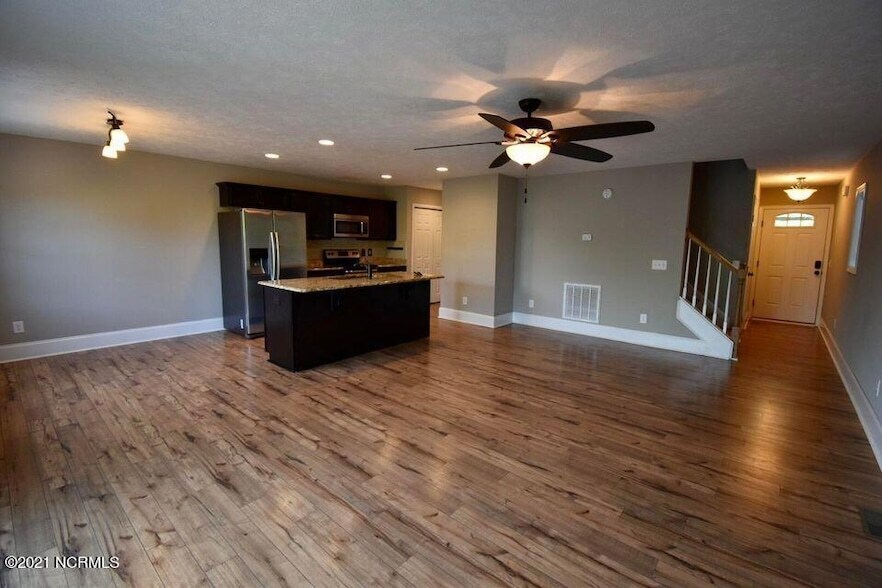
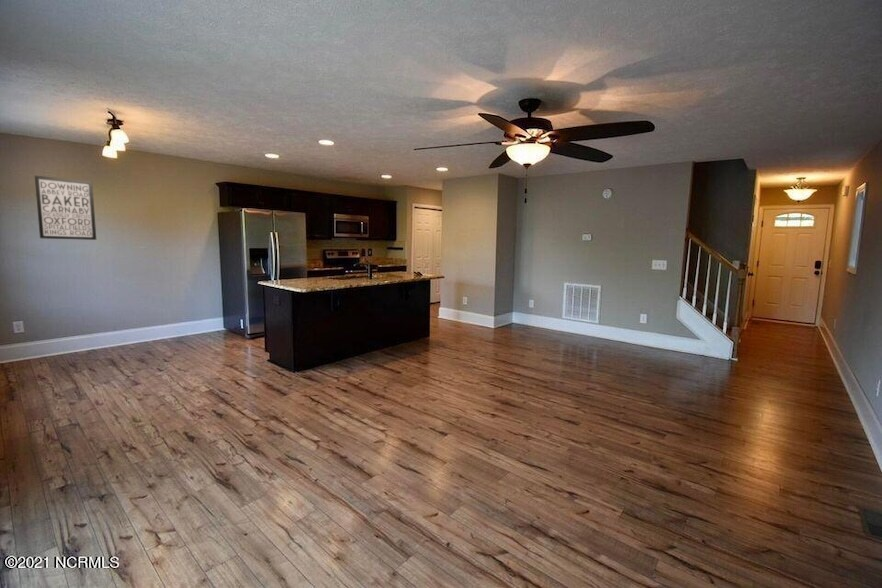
+ wall art [34,175,97,241]
